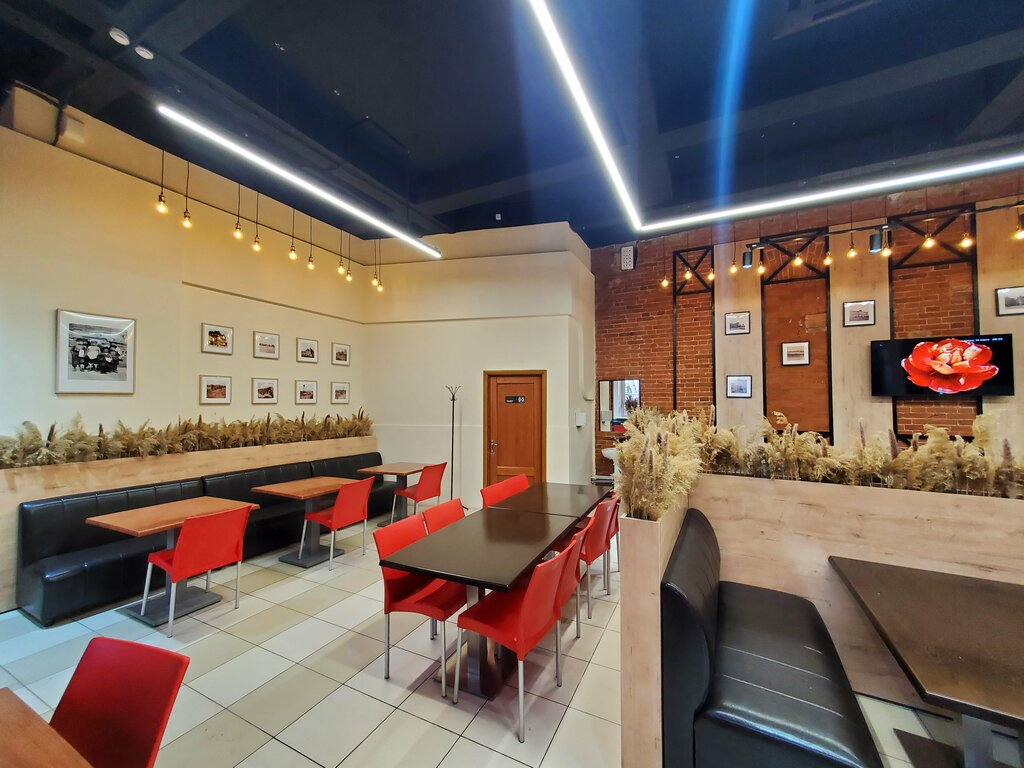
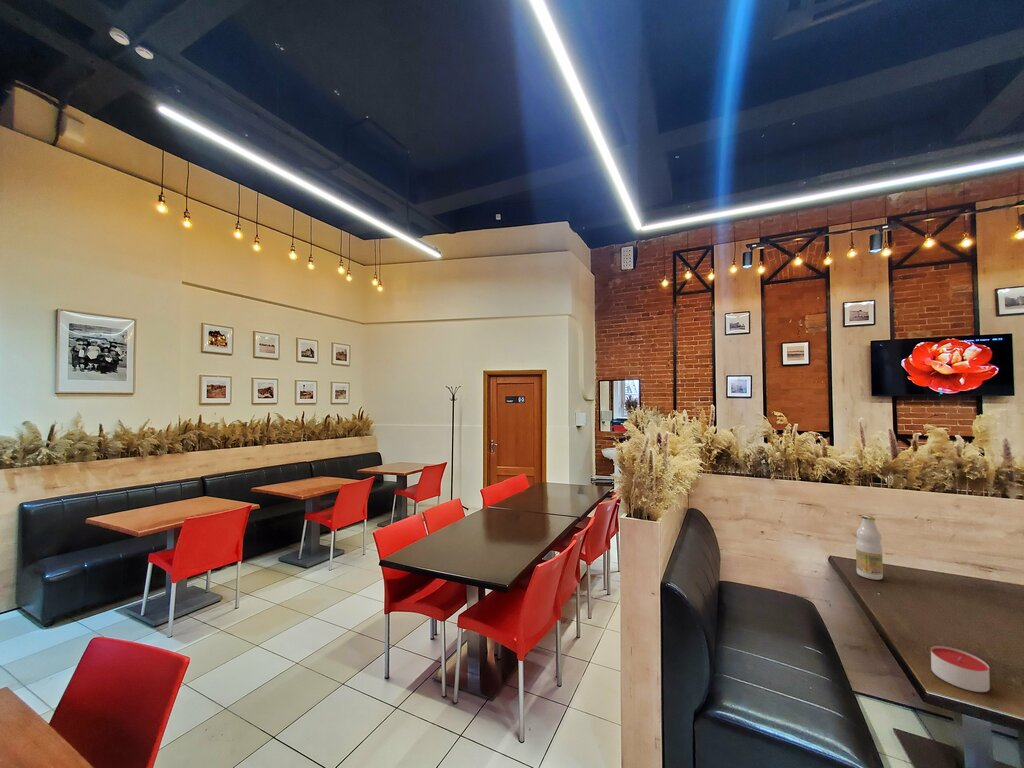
+ bottle [855,514,884,581]
+ candle [930,645,991,693]
